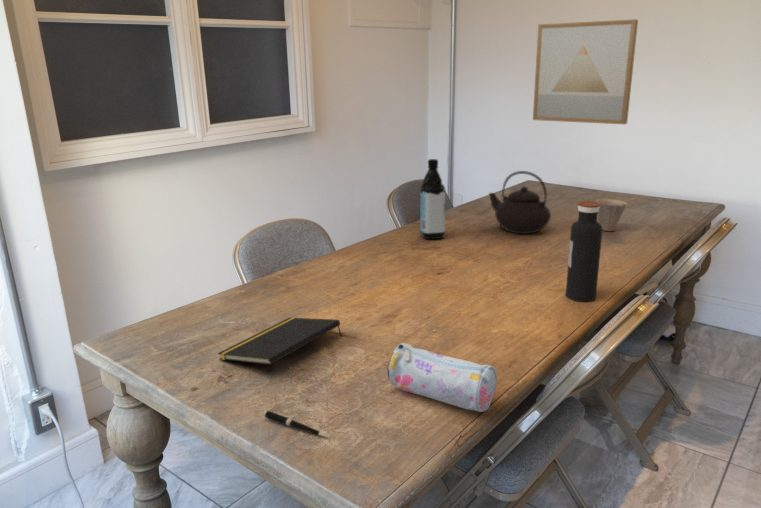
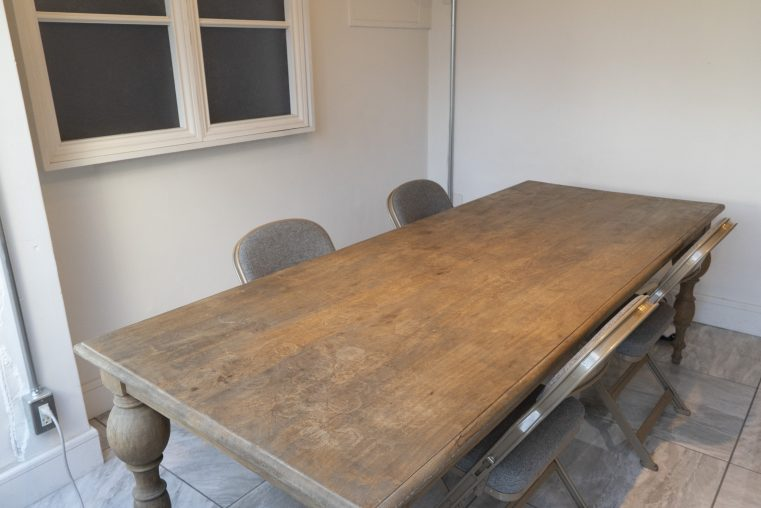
- cup [595,198,628,232]
- teapot [488,170,552,235]
- notepad [217,317,342,366]
- water bottle [419,158,447,240]
- water bottle [565,200,604,303]
- pencil case [386,342,498,413]
- wall art [532,18,639,125]
- pen [263,409,329,438]
